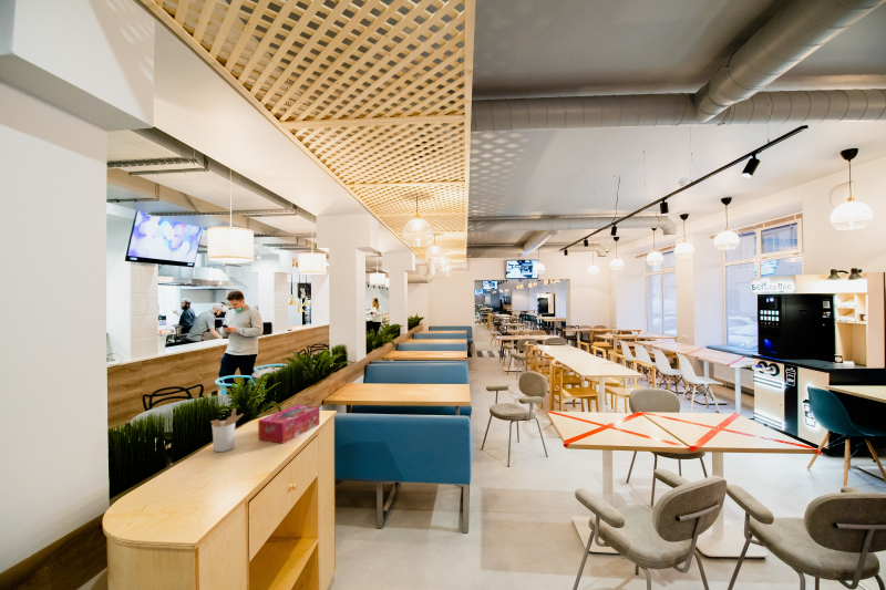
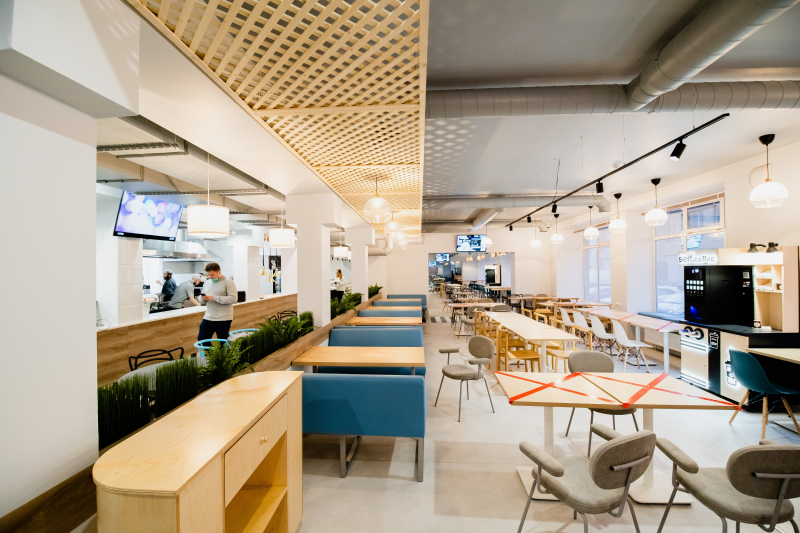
- utensil holder [209,407,245,453]
- tissue box [257,404,320,445]
